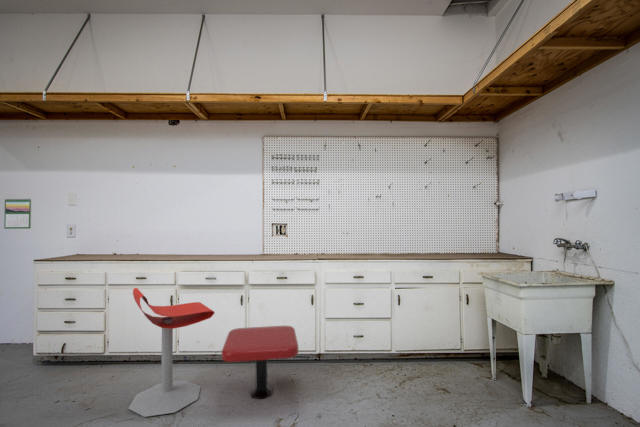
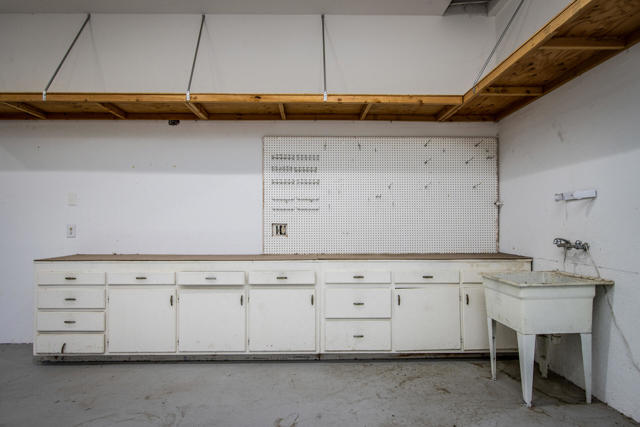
- calendar [3,197,32,230]
- pedestal table [221,325,300,400]
- stool [127,287,215,418]
